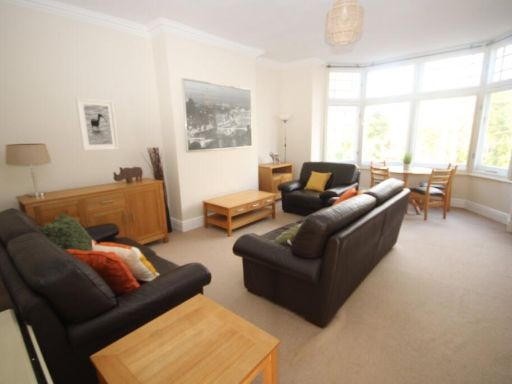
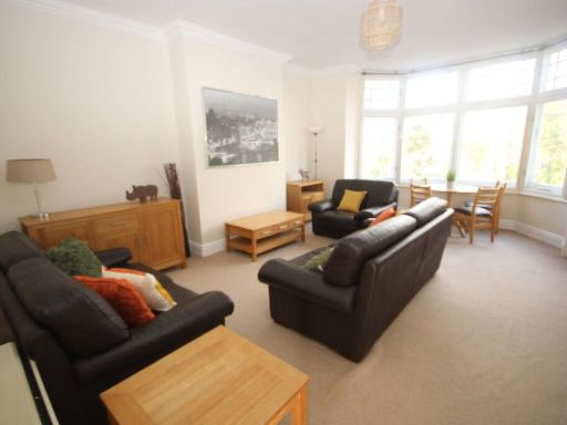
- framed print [74,97,120,152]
